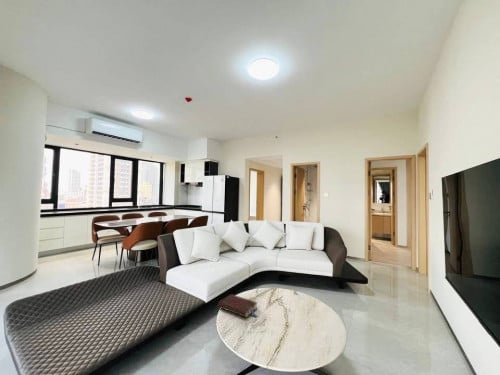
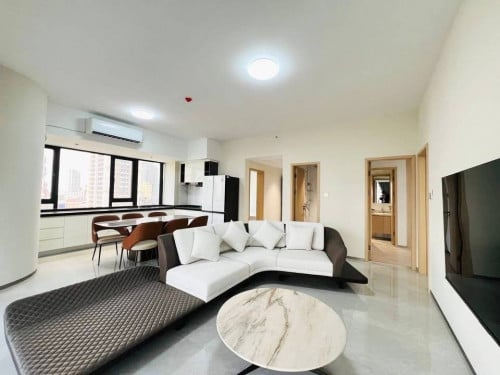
- book [217,293,259,319]
